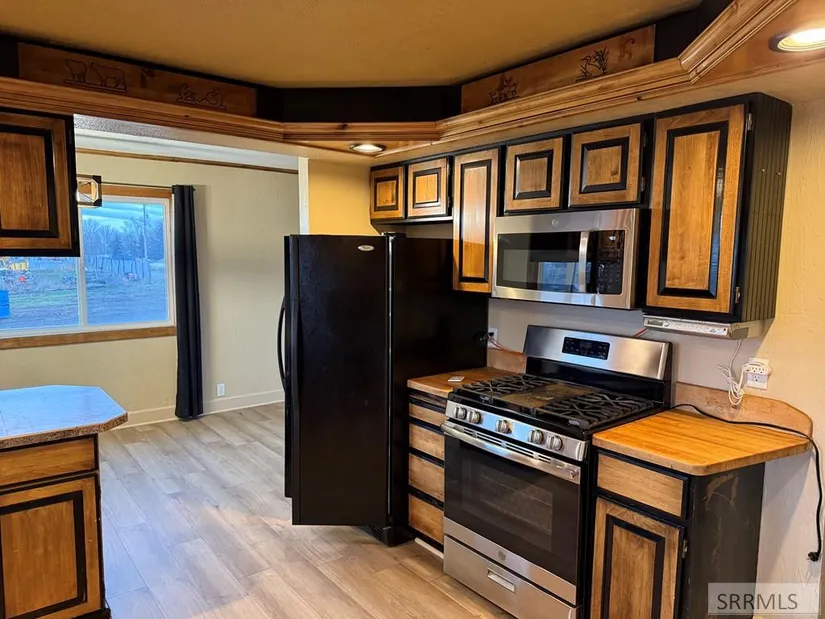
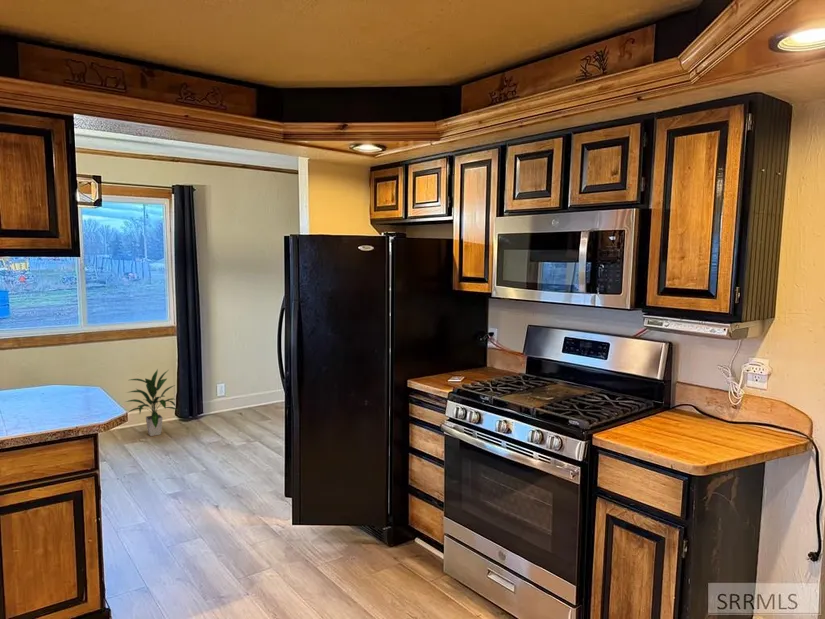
+ indoor plant [125,368,180,437]
